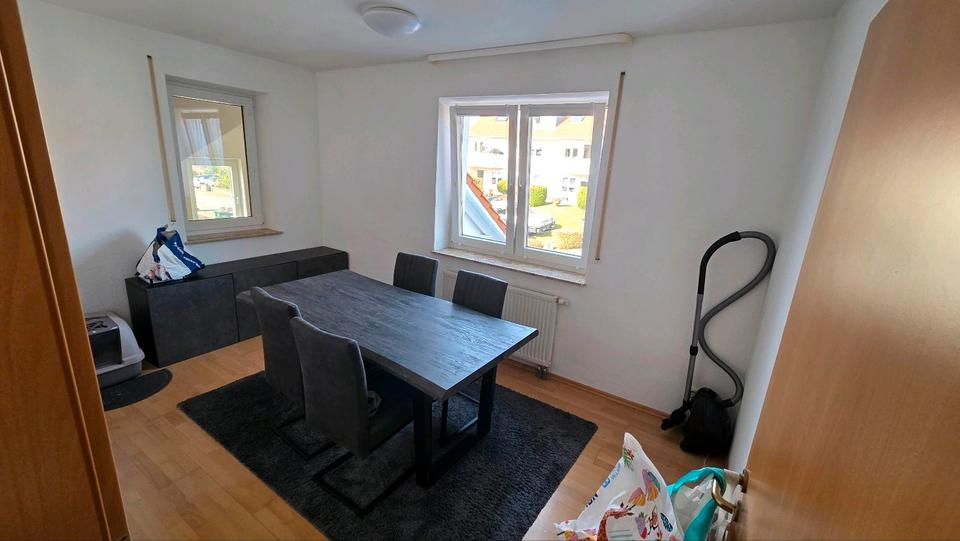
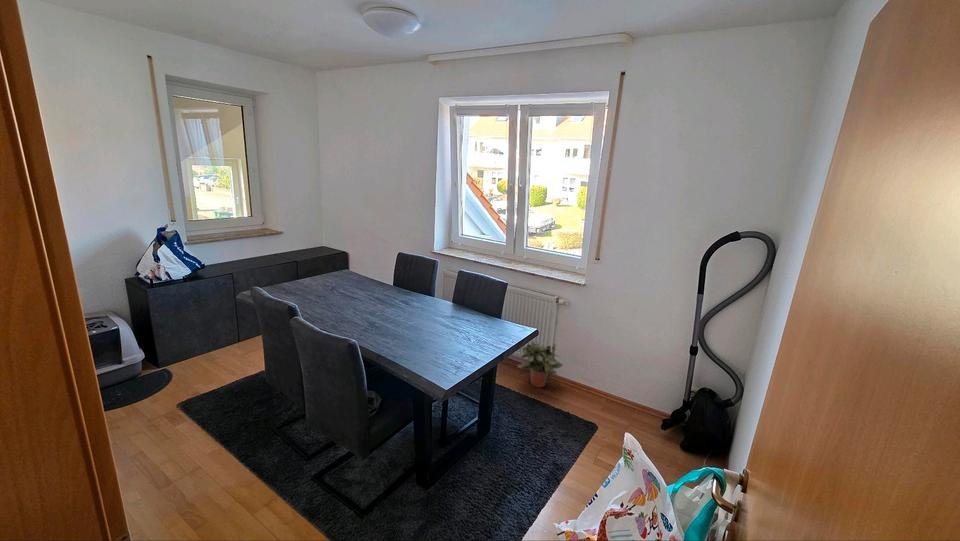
+ potted plant [516,341,564,388]
